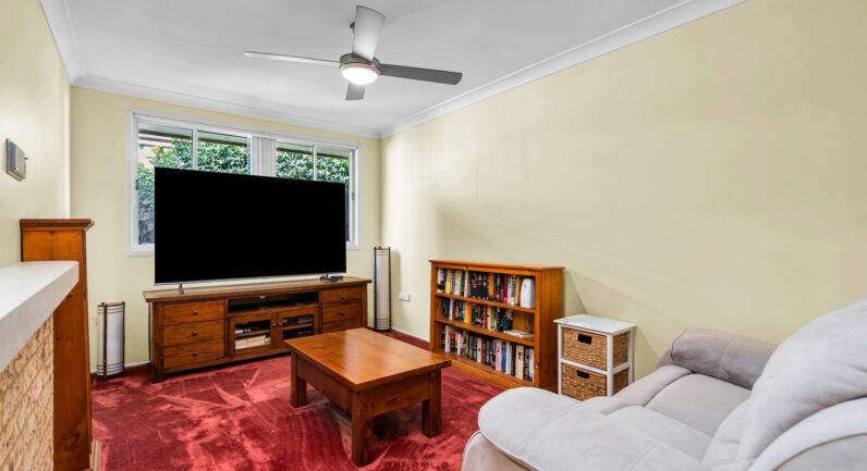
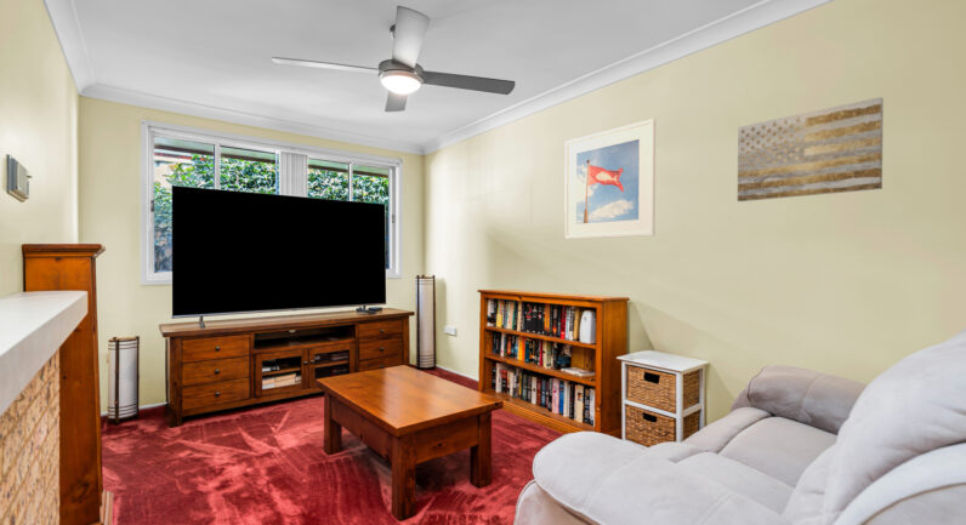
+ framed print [563,118,657,240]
+ wall art [737,96,885,202]
